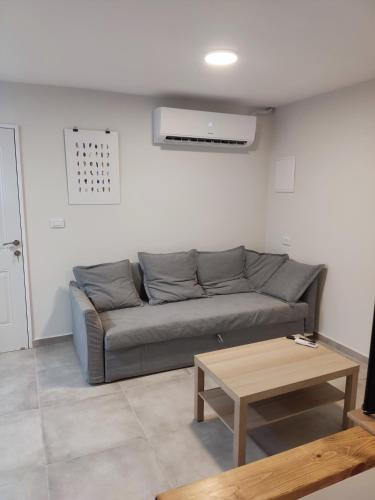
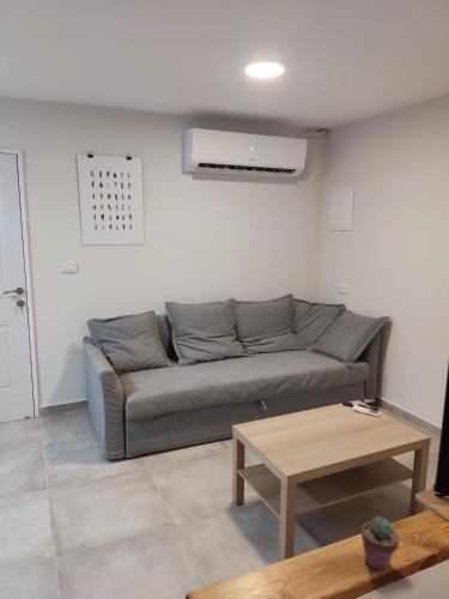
+ potted succulent [360,516,401,571]
